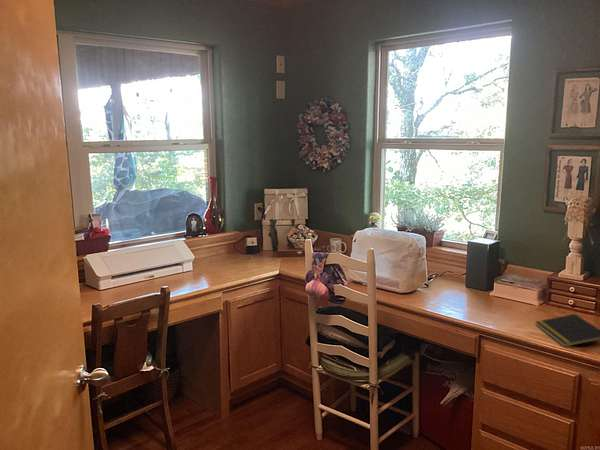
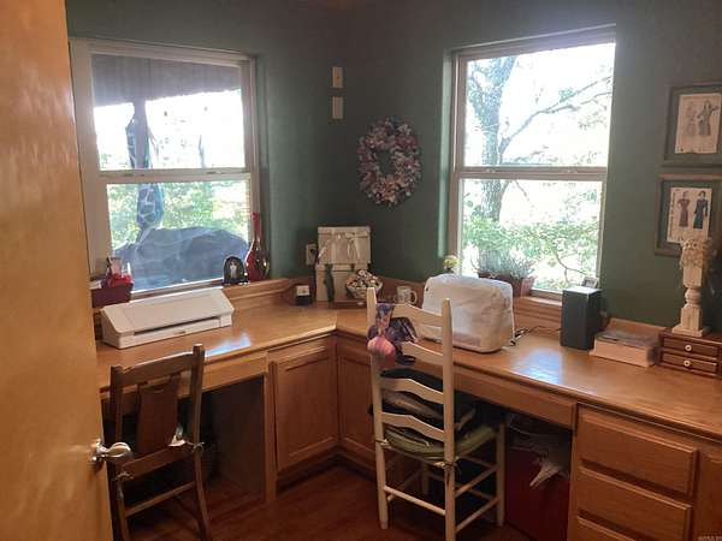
- notepad [534,313,600,348]
